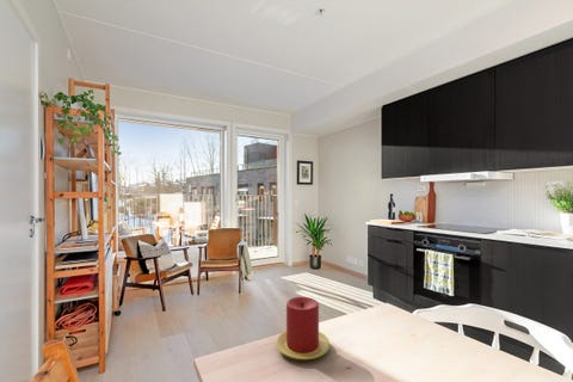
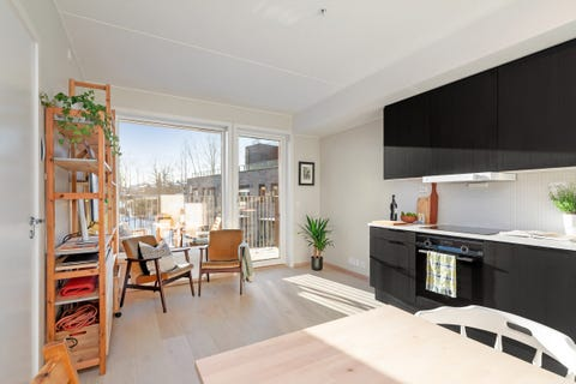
- candle [275,296,331,361]
